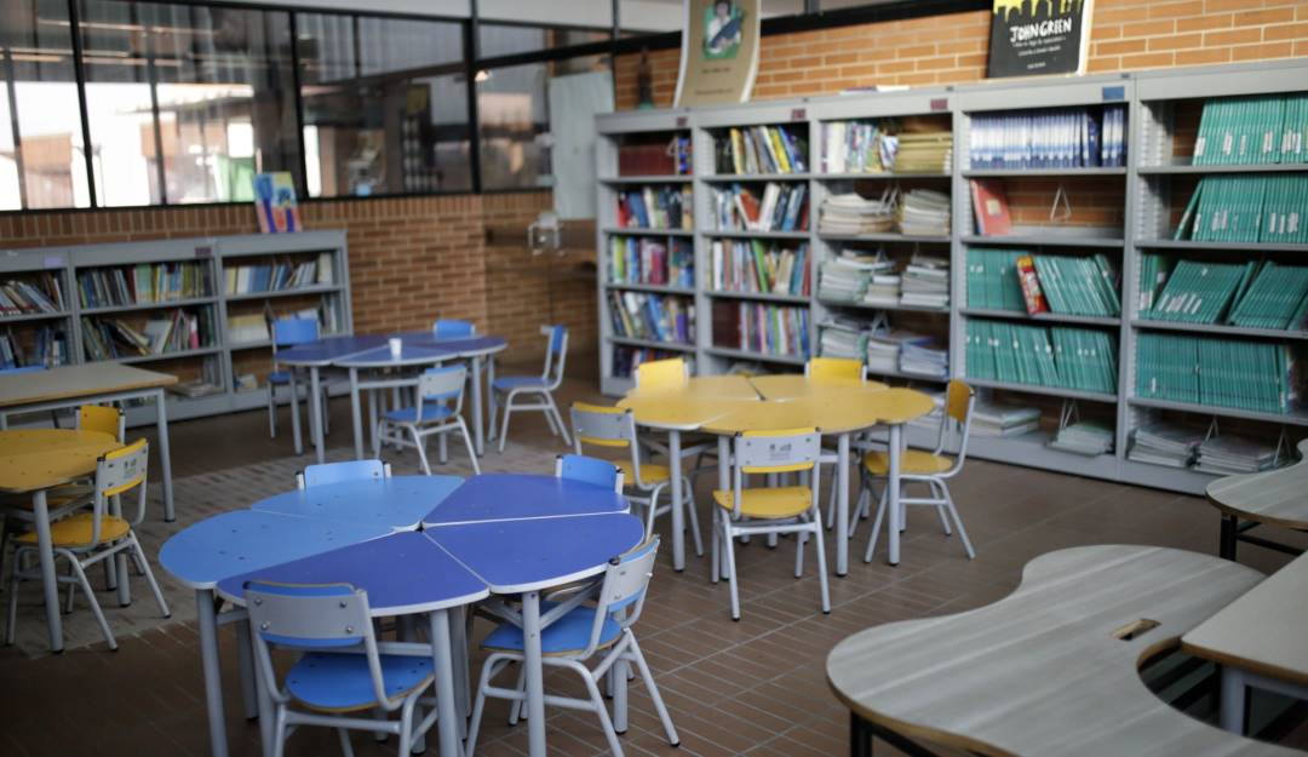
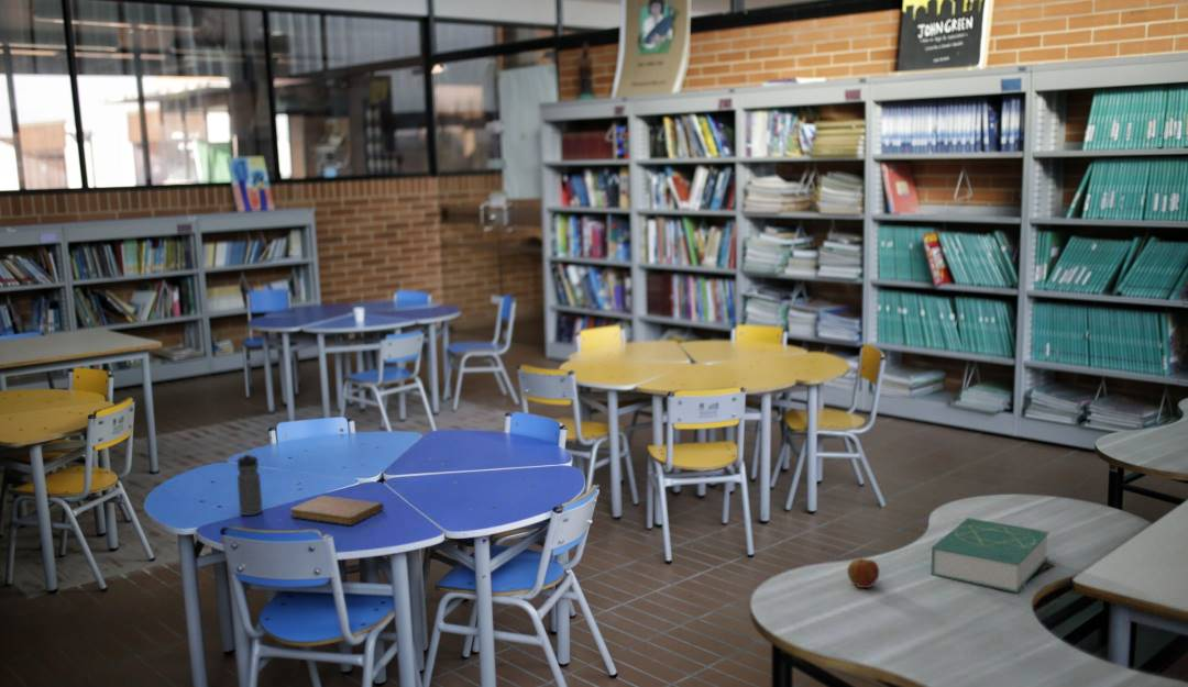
+ water bottle [237,452,263,517]
+ notebook [289,495,385,527]
+ book [930,517,1050,594]
+ apple [846,557,880,589]
